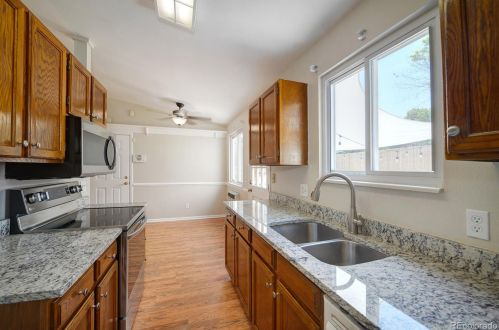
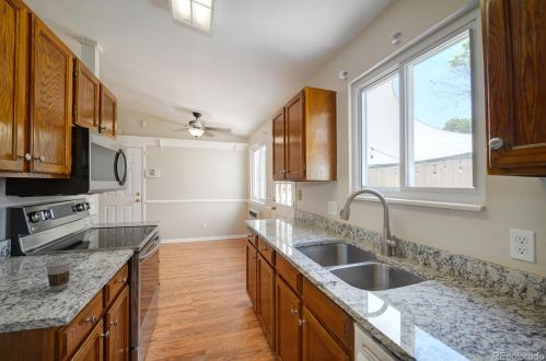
+ coffee cup [44,256,72,293]
